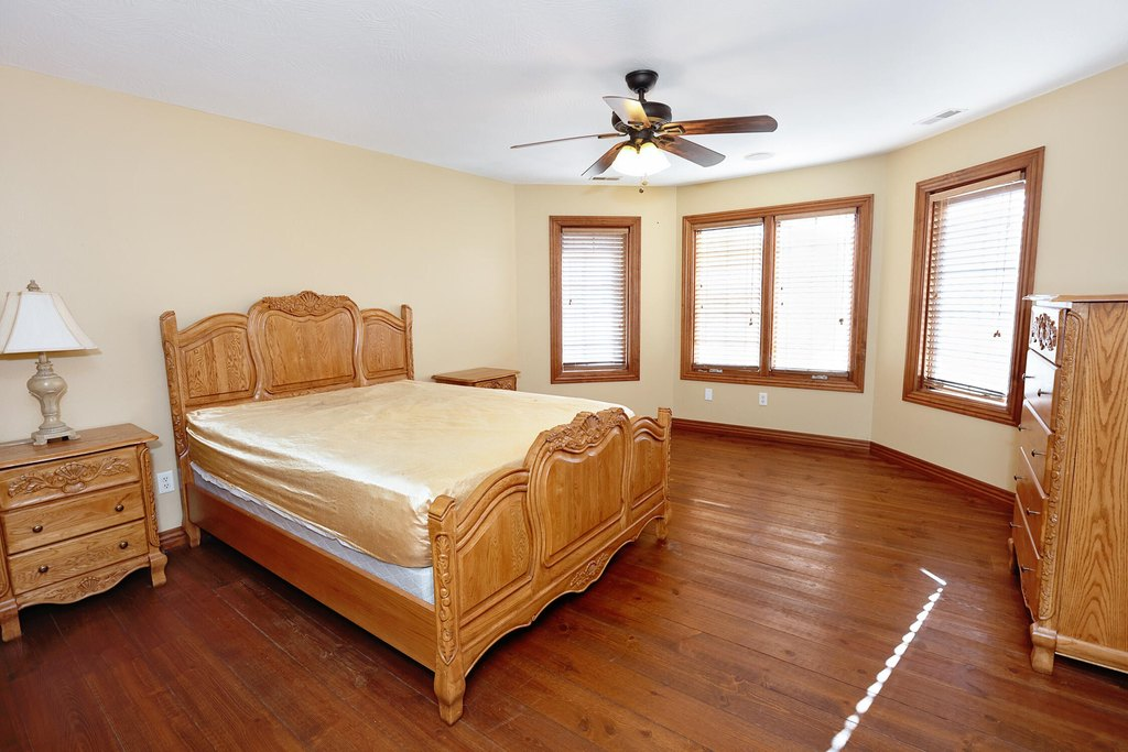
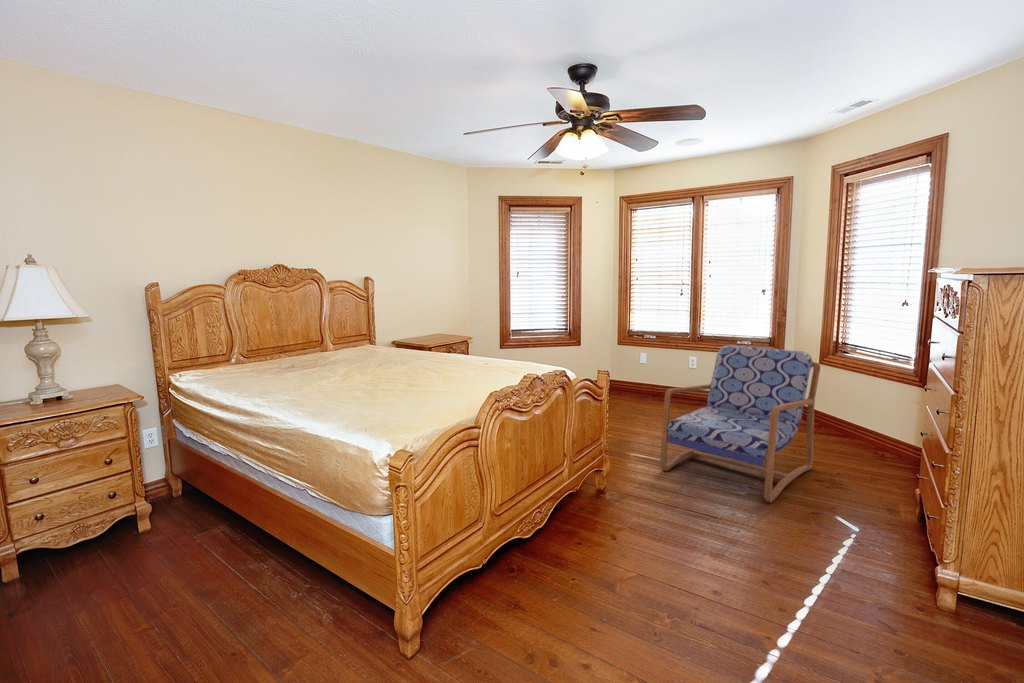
+ armchair [659,344,822,504]
